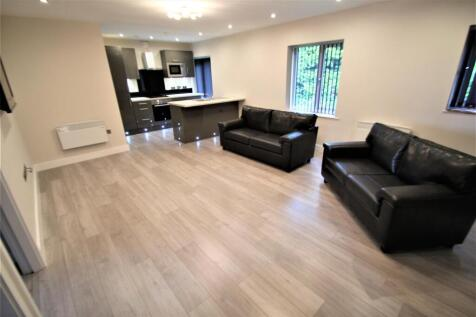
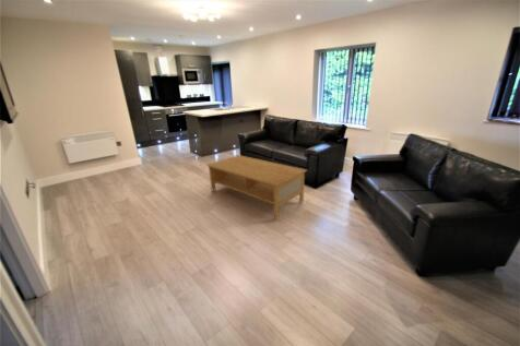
+ coffee table [205,154,308,220]
